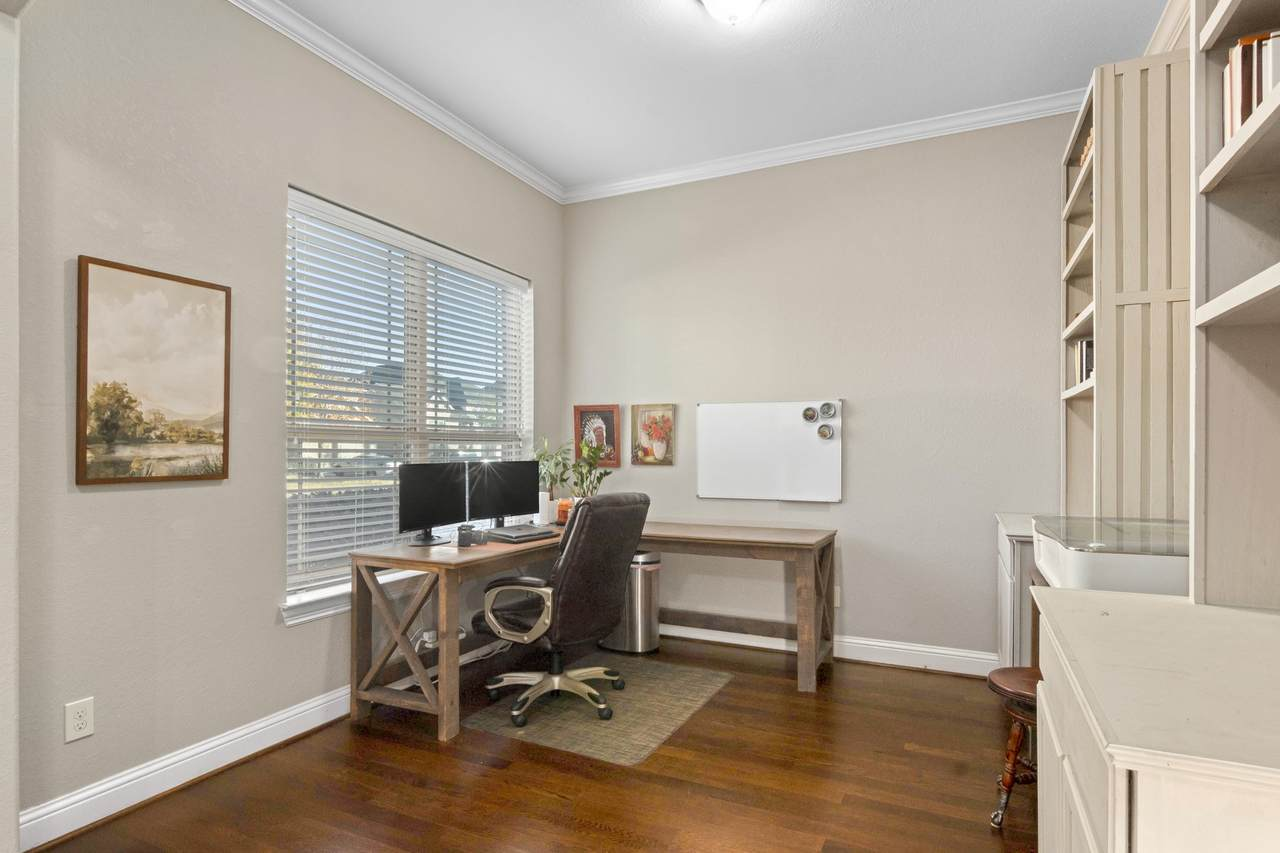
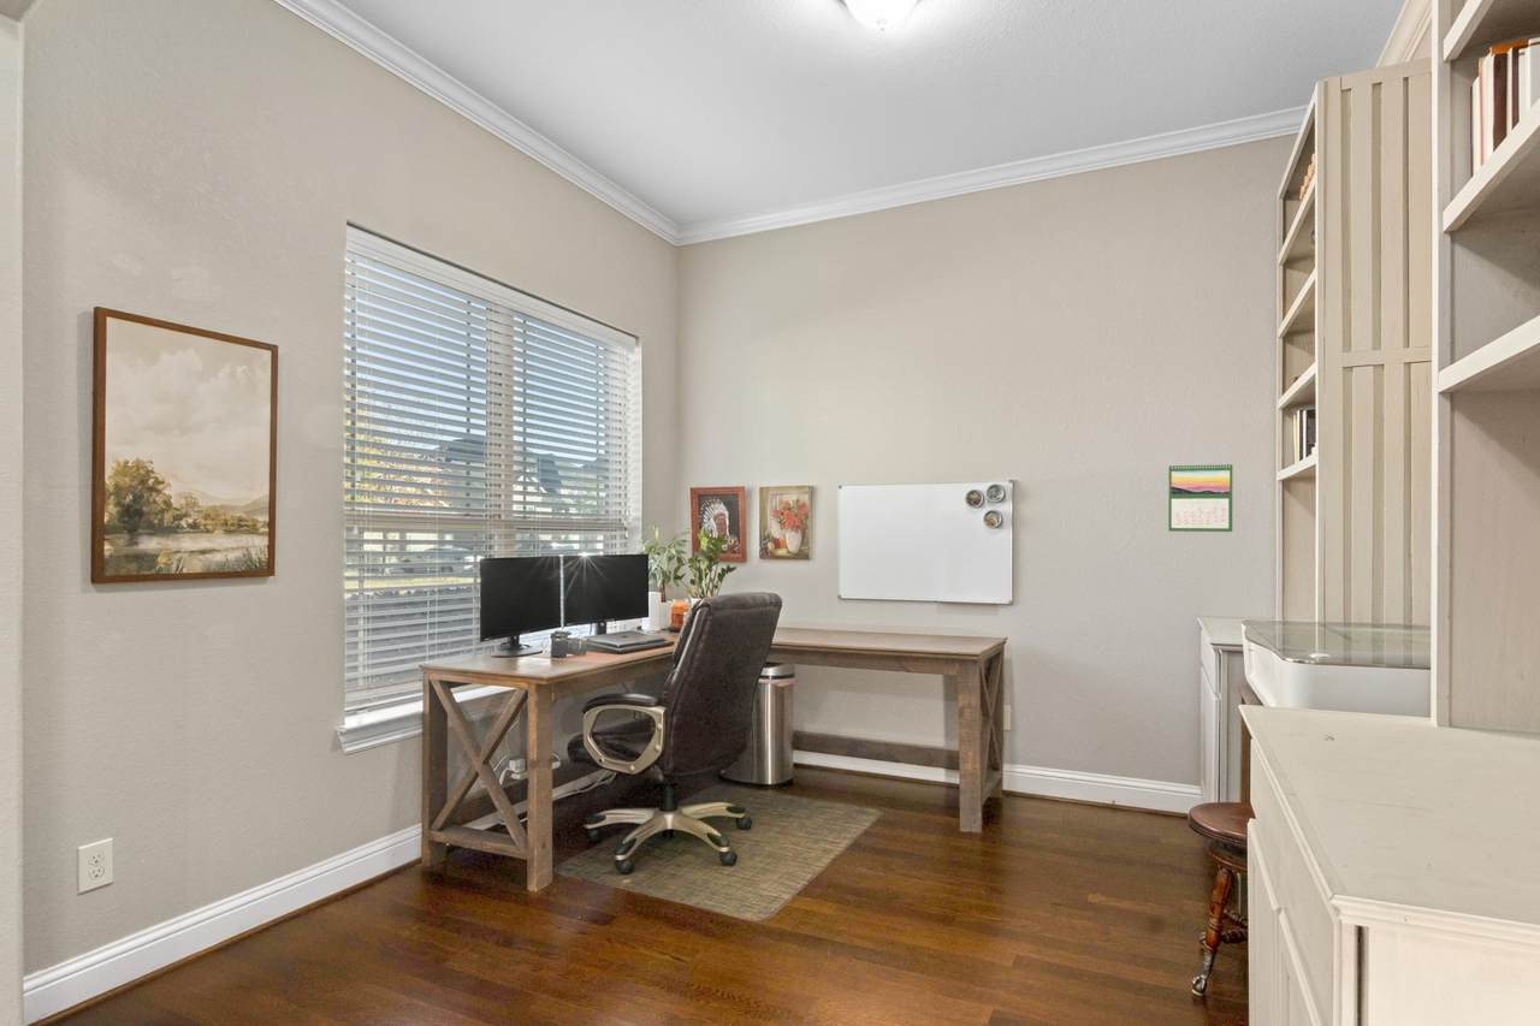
+ calendar [1167,461,1233,533]
